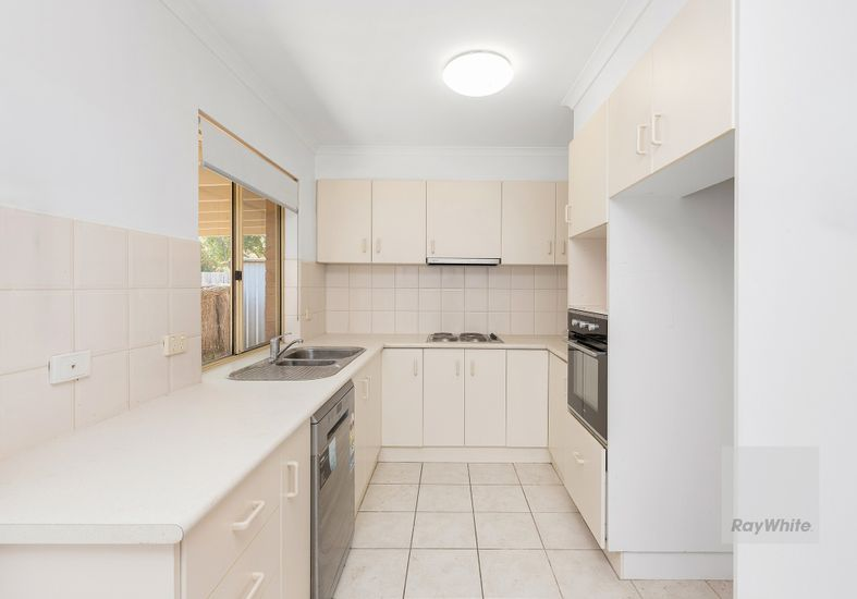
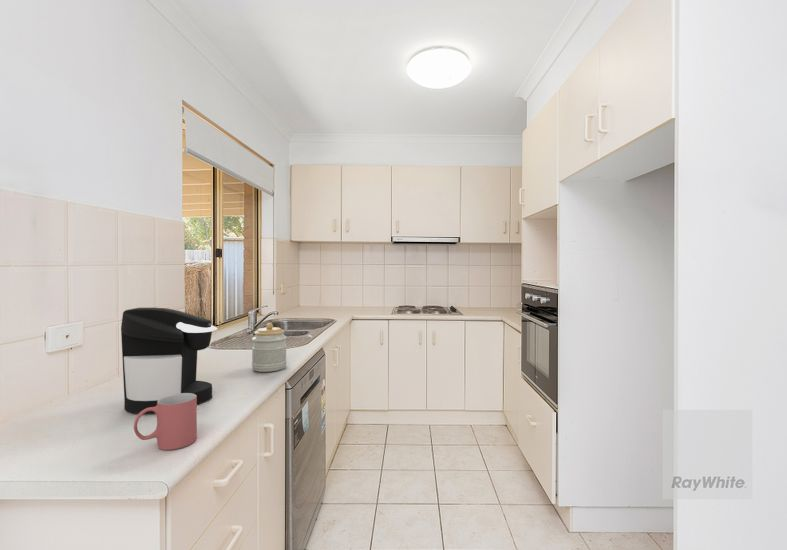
+ coffee maker [120,307,218,415]
+ mug [133,393,198,451]
+ jar [251,322,288,373]
